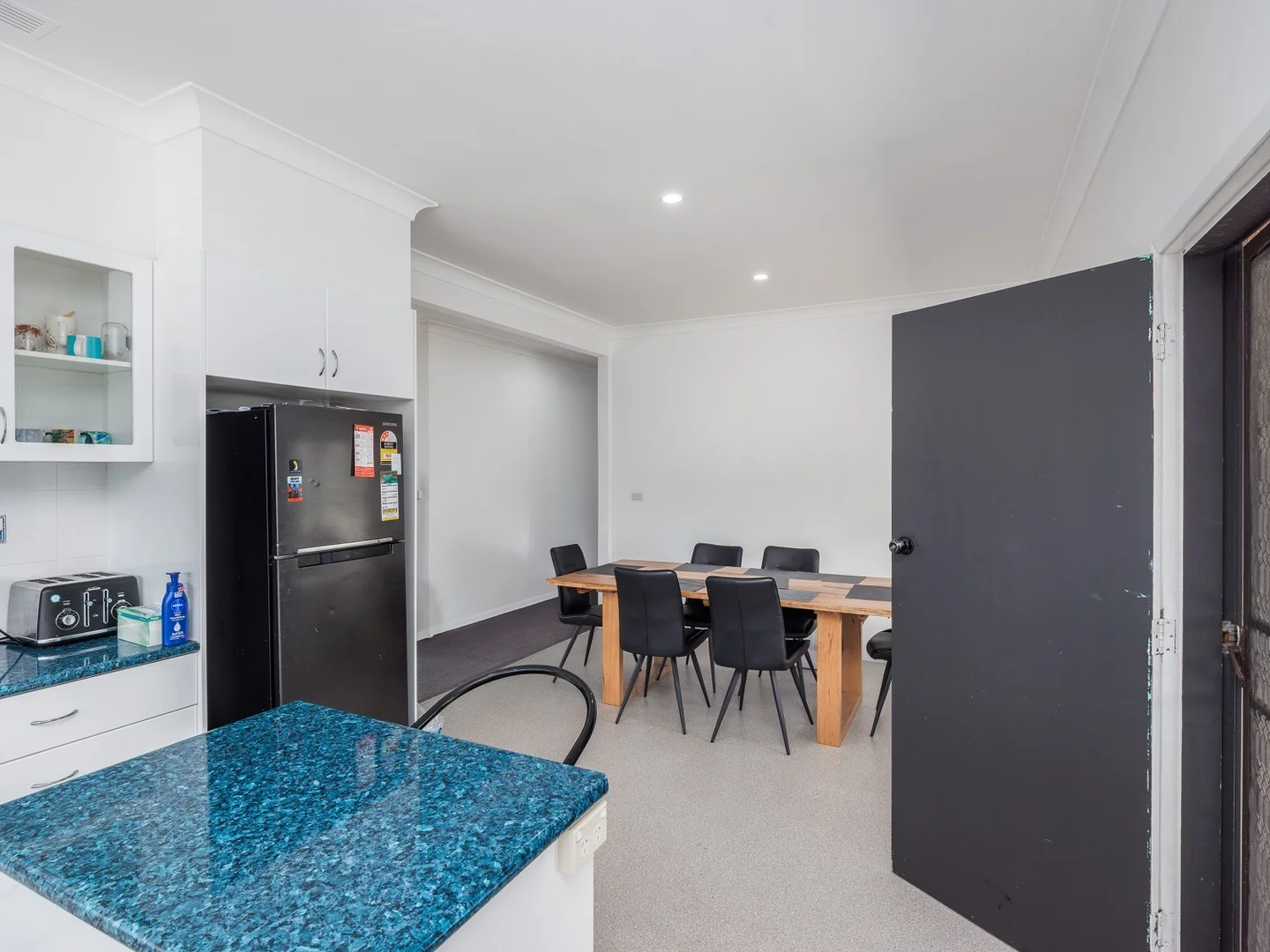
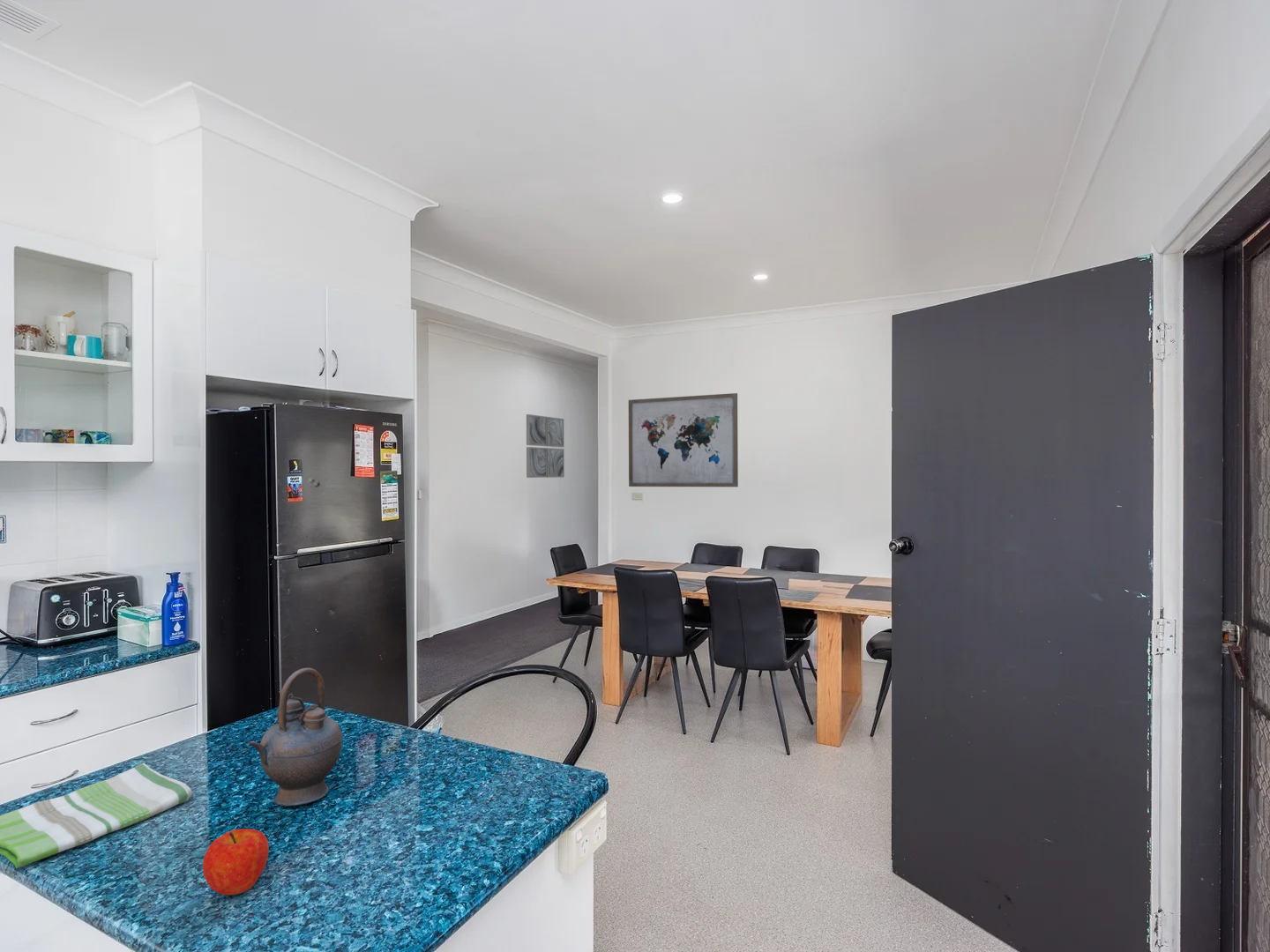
+ dish towel [0,762,193,869]
+ wall art [526,413,565,479]
+ wall art [628,392,739,487]
+ fruit [202,828,270,896]
+ teapot [247,667,343,807]
